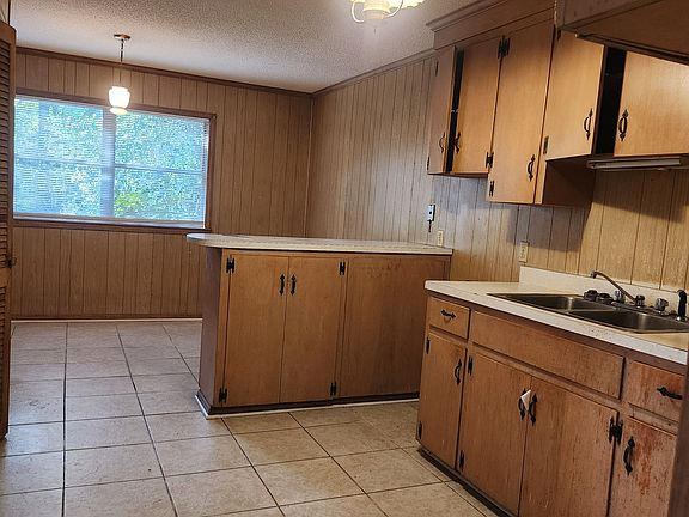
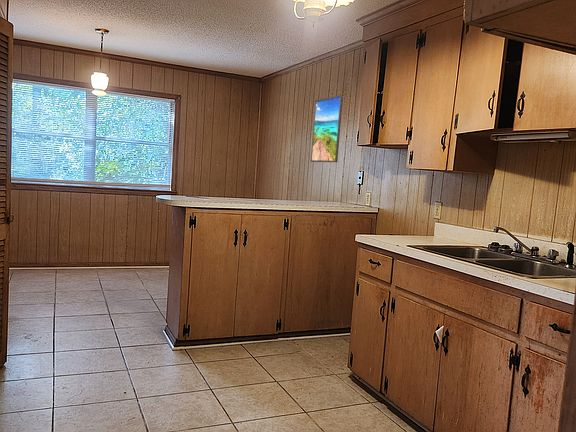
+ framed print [310,94,344,163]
